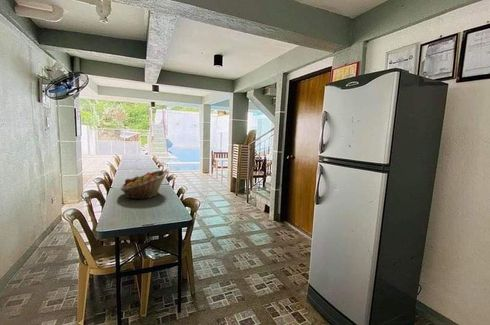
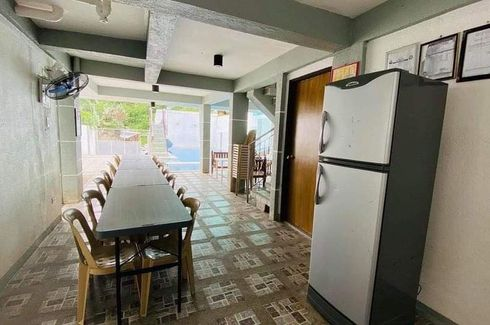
- fruit basket [119,169,168,200]
